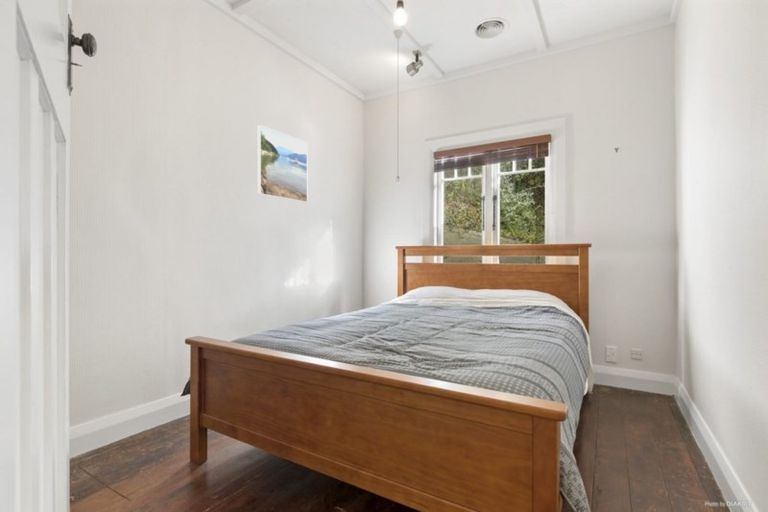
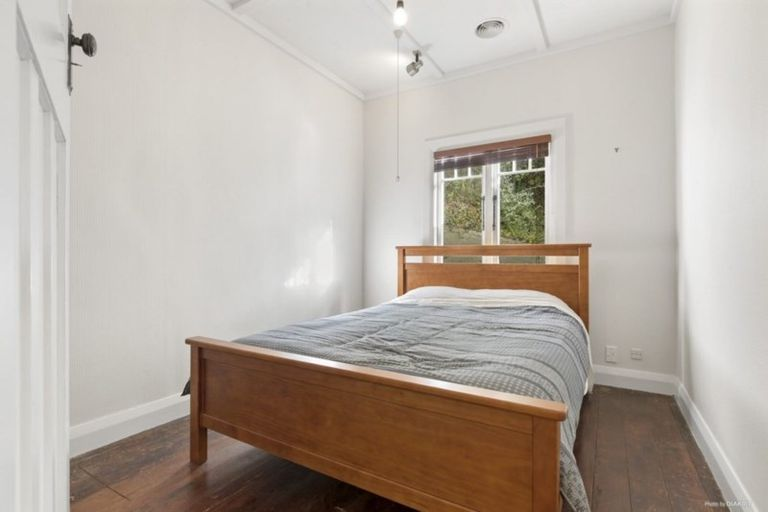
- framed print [256,124,309,204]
